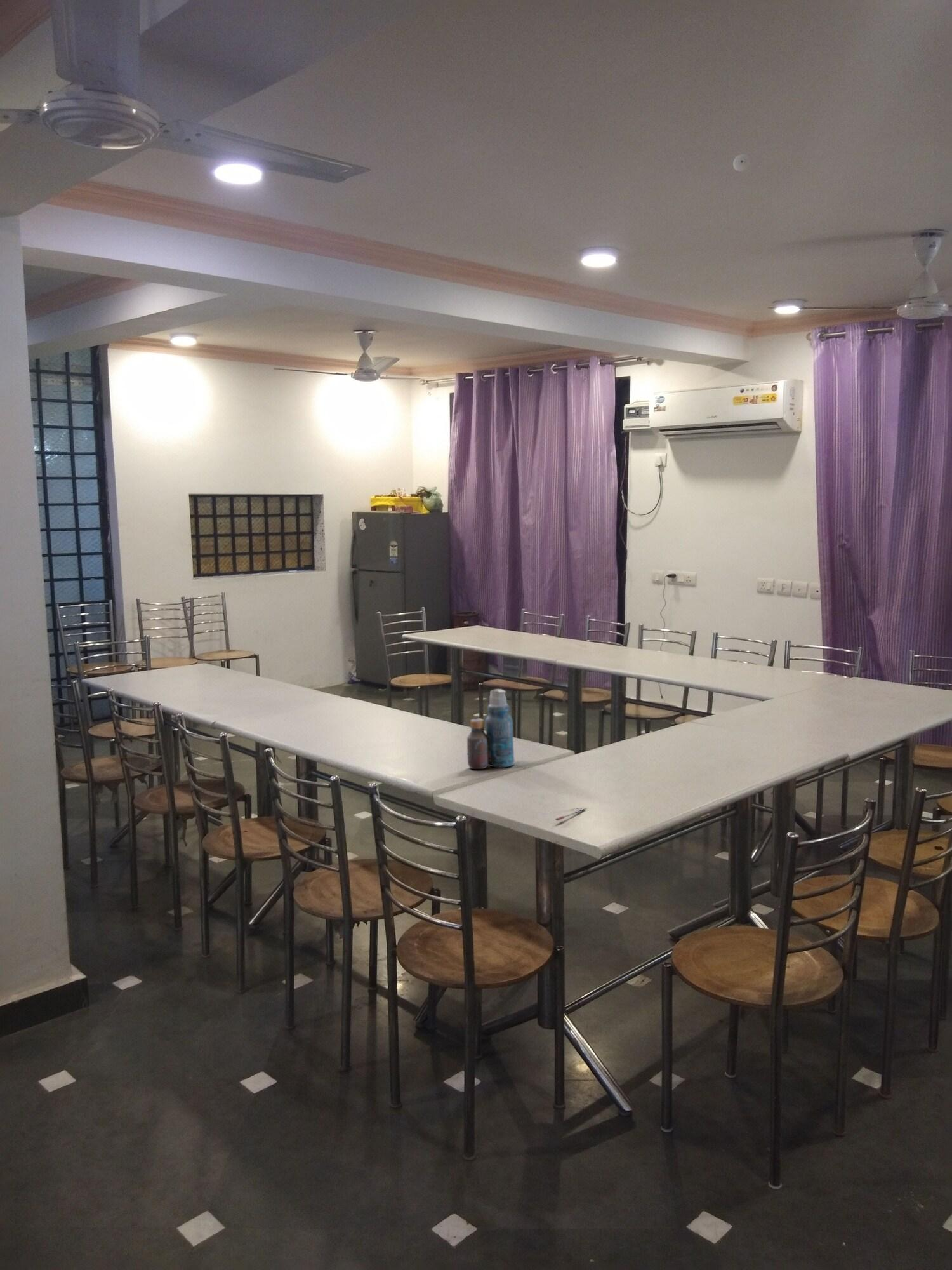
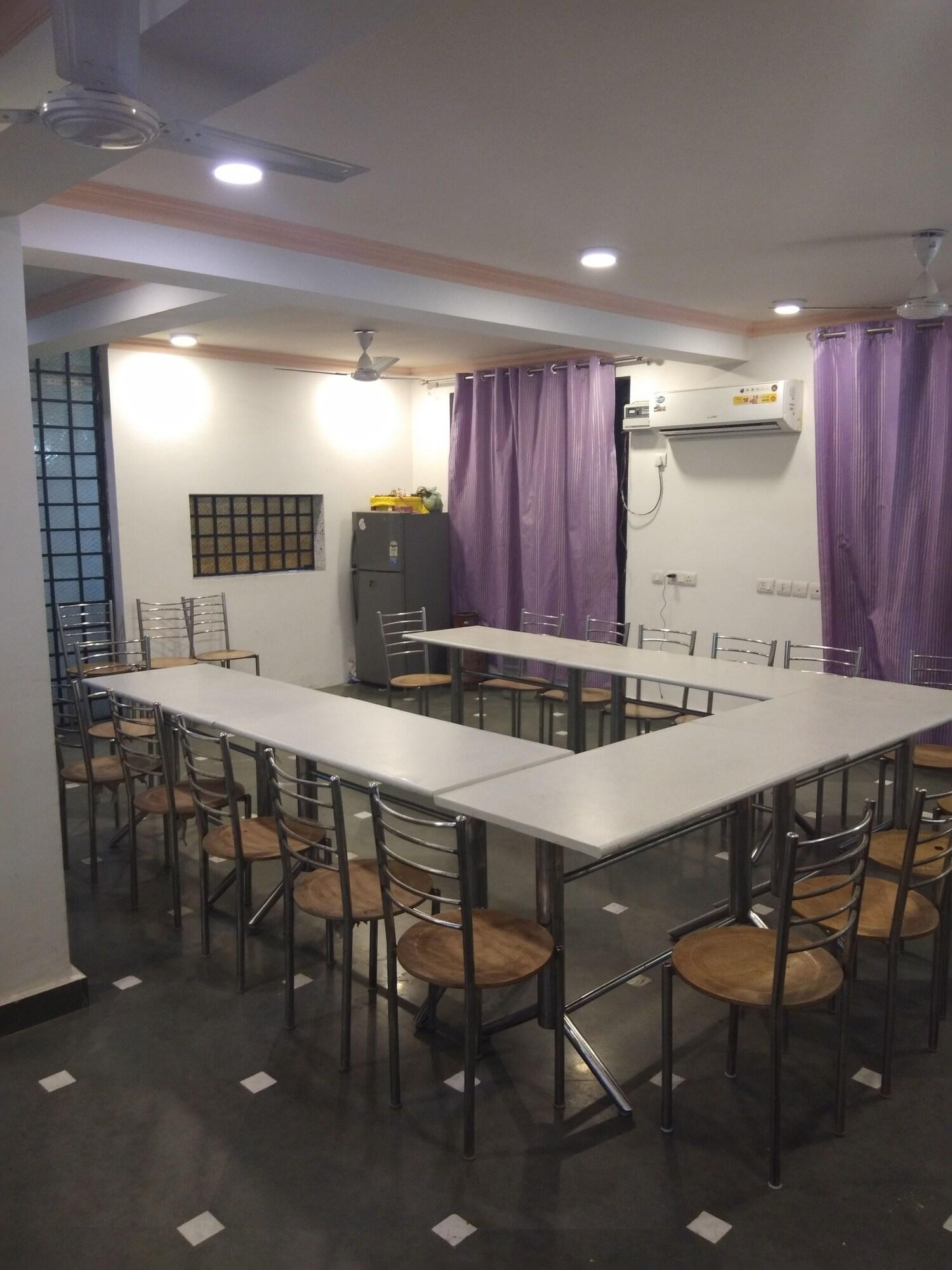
- smoke detector [732,153,751,173]
- bottle [466,688,515,770]
- pen [555,808,587,821]
